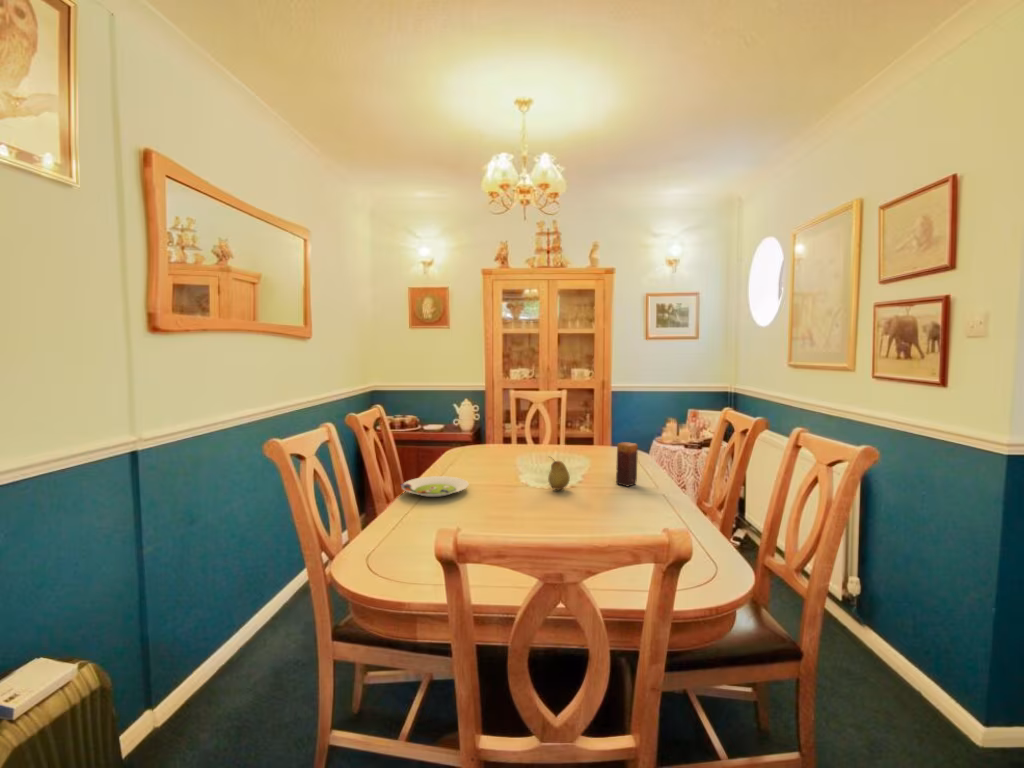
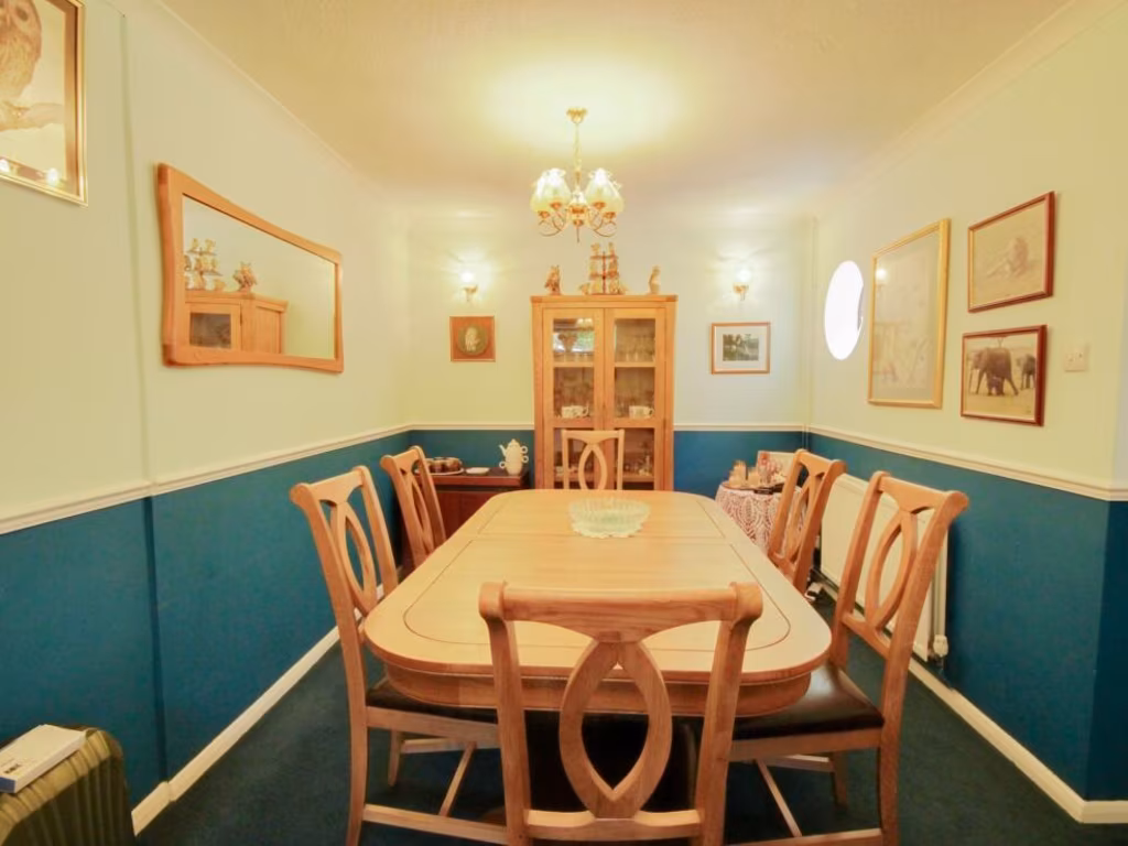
- fruit [547,455,571,491]
- salad plate [400,475,470,498]
- candle [615,441,639,488]
